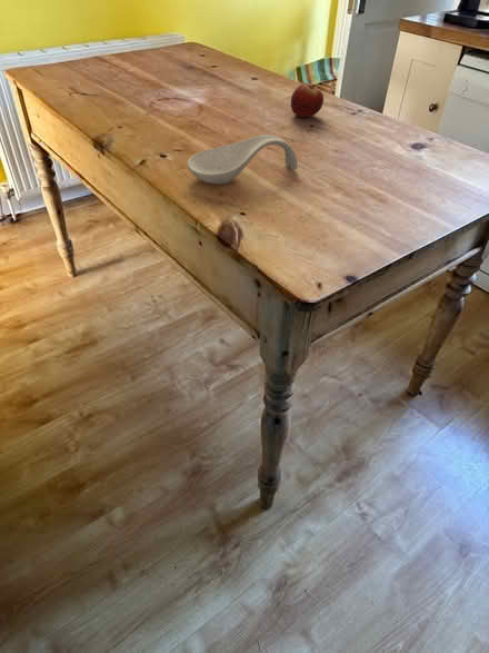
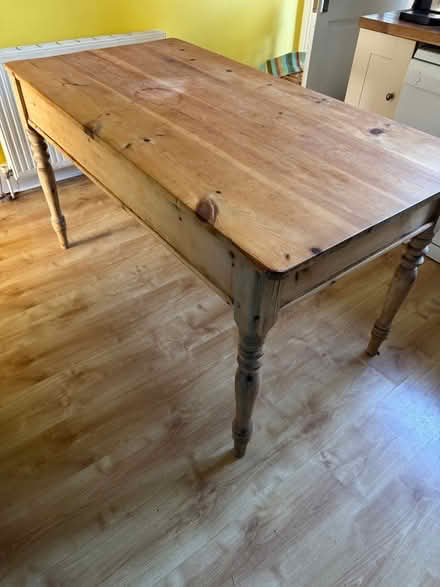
- spoon rest [187,133,299,185]
- fruit [290,82,325,118]
